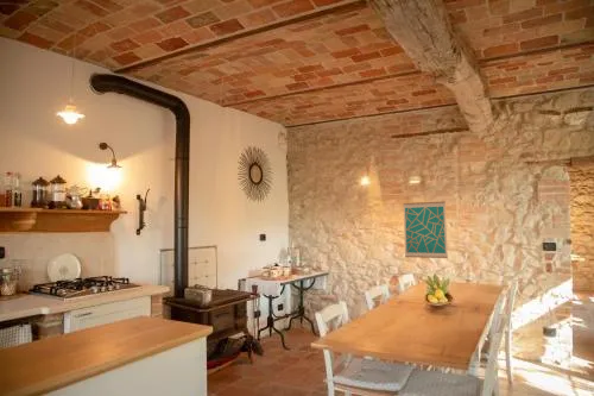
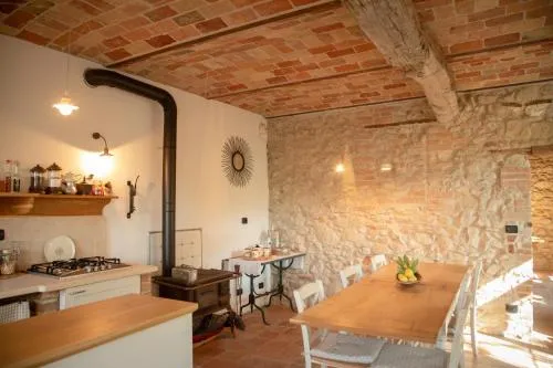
- wall art [402,200,449,259]
